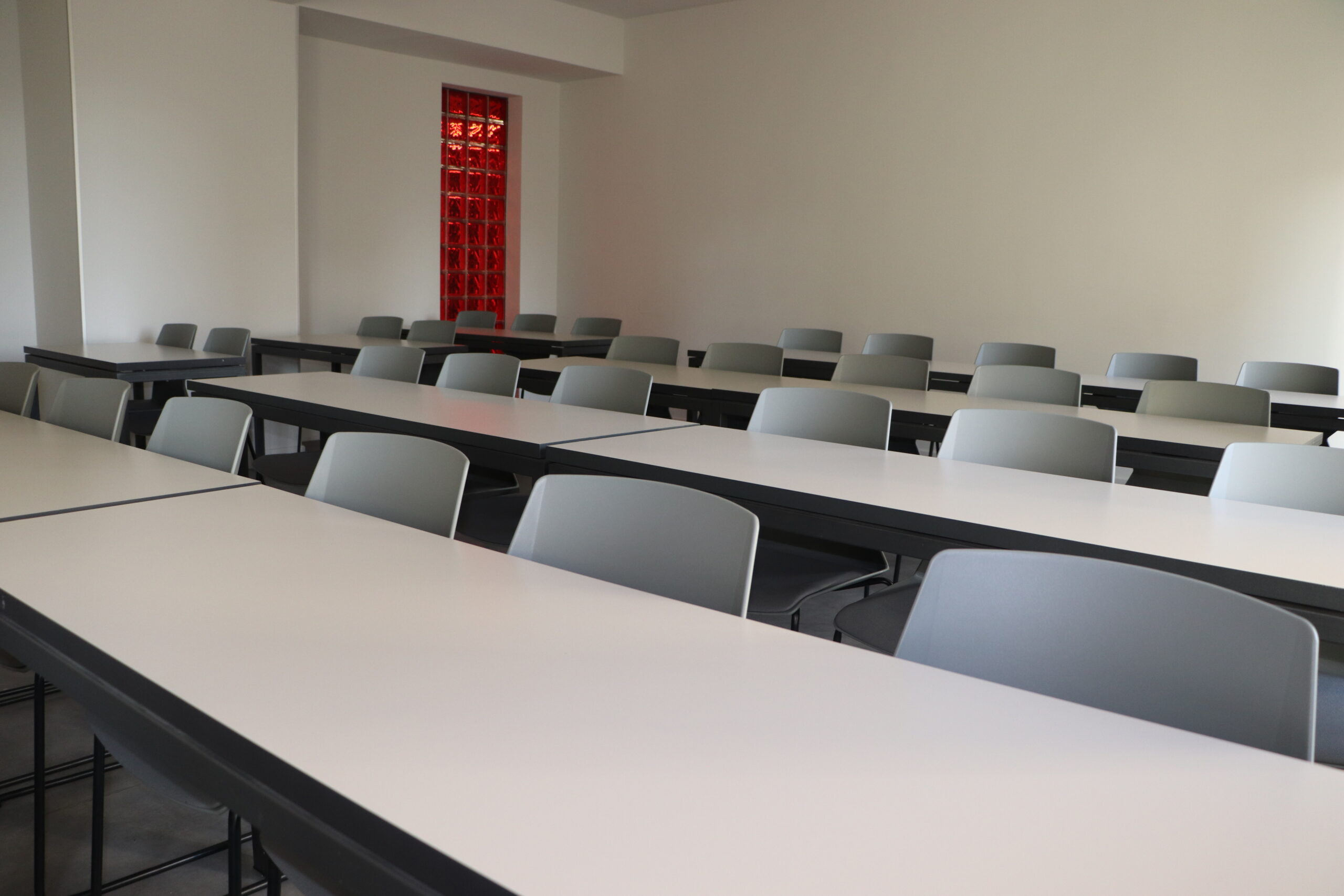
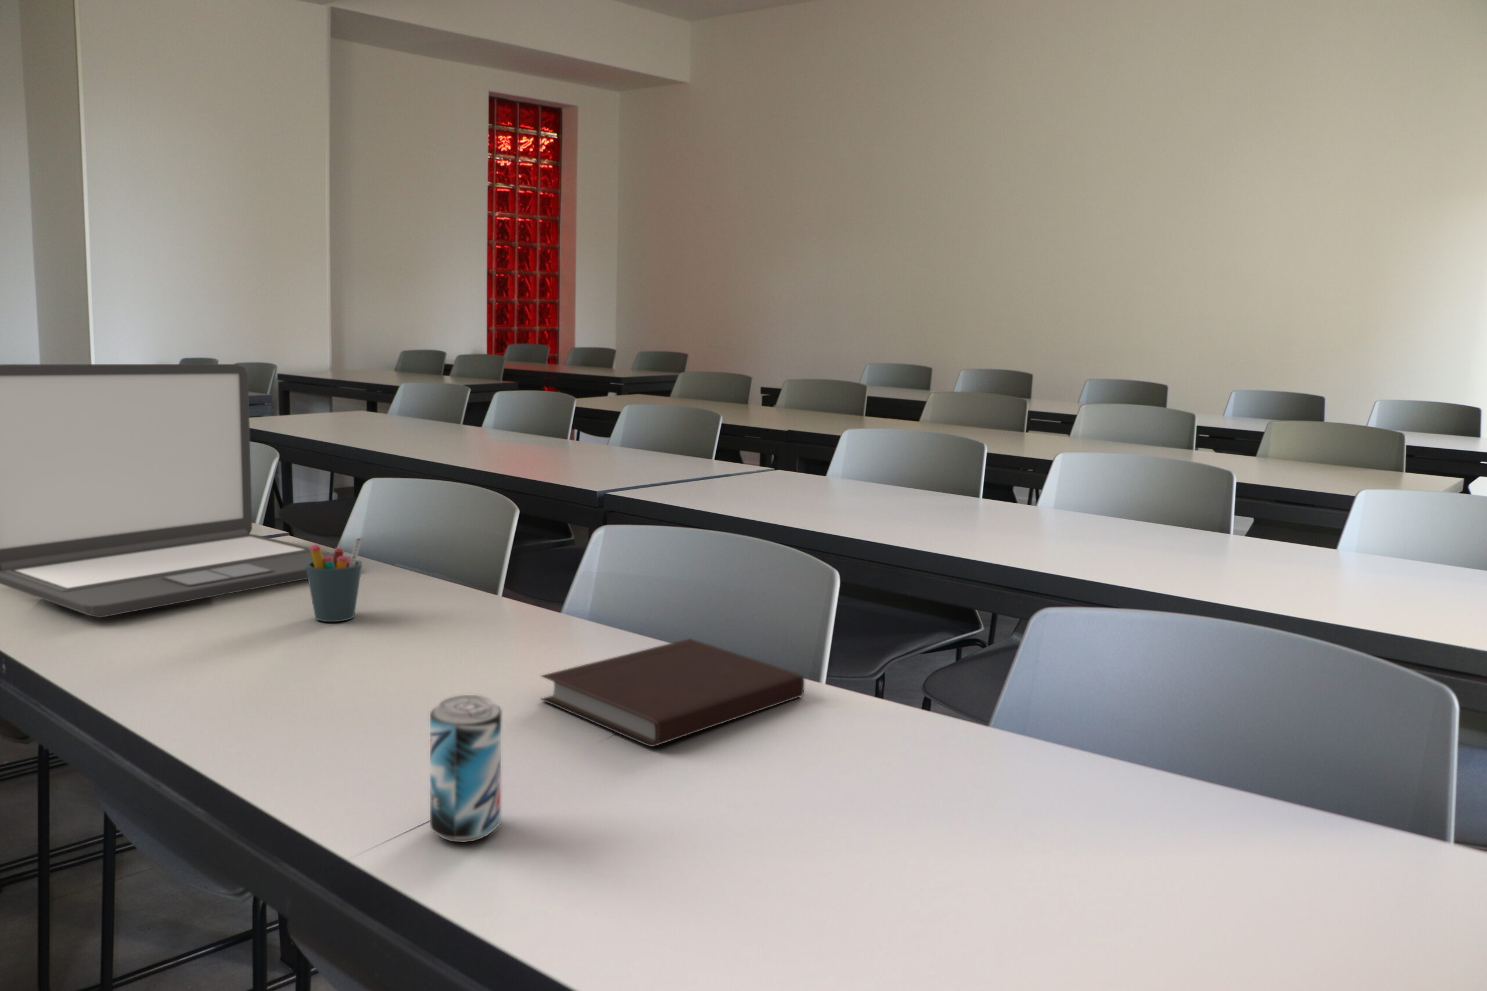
+ pen holder [305,535,363,623]
+ notebook [540,638,805,748]
+ beer can [429,695,502,843]
+ laptop [0,364,351,618]
